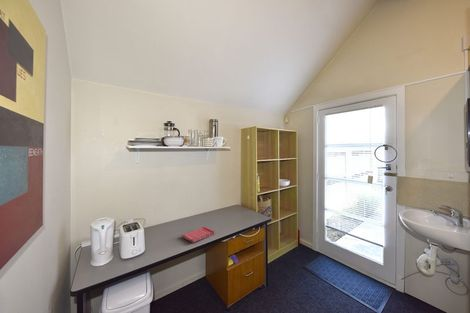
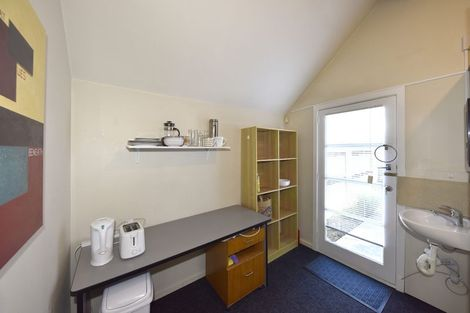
- dish towel [181,226,215,244]
